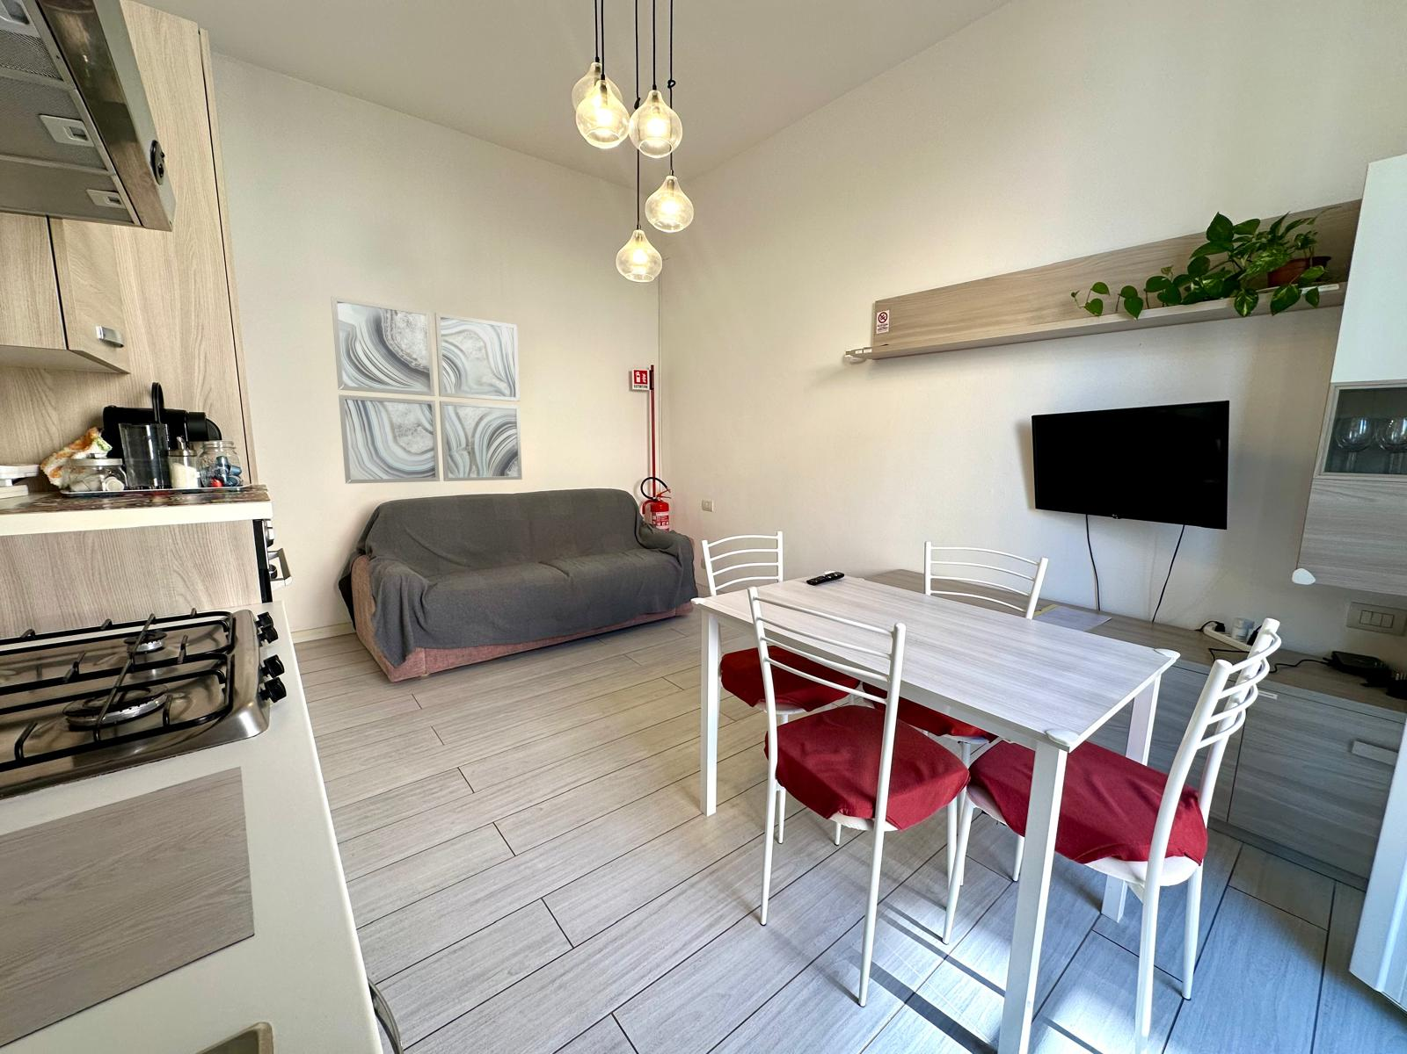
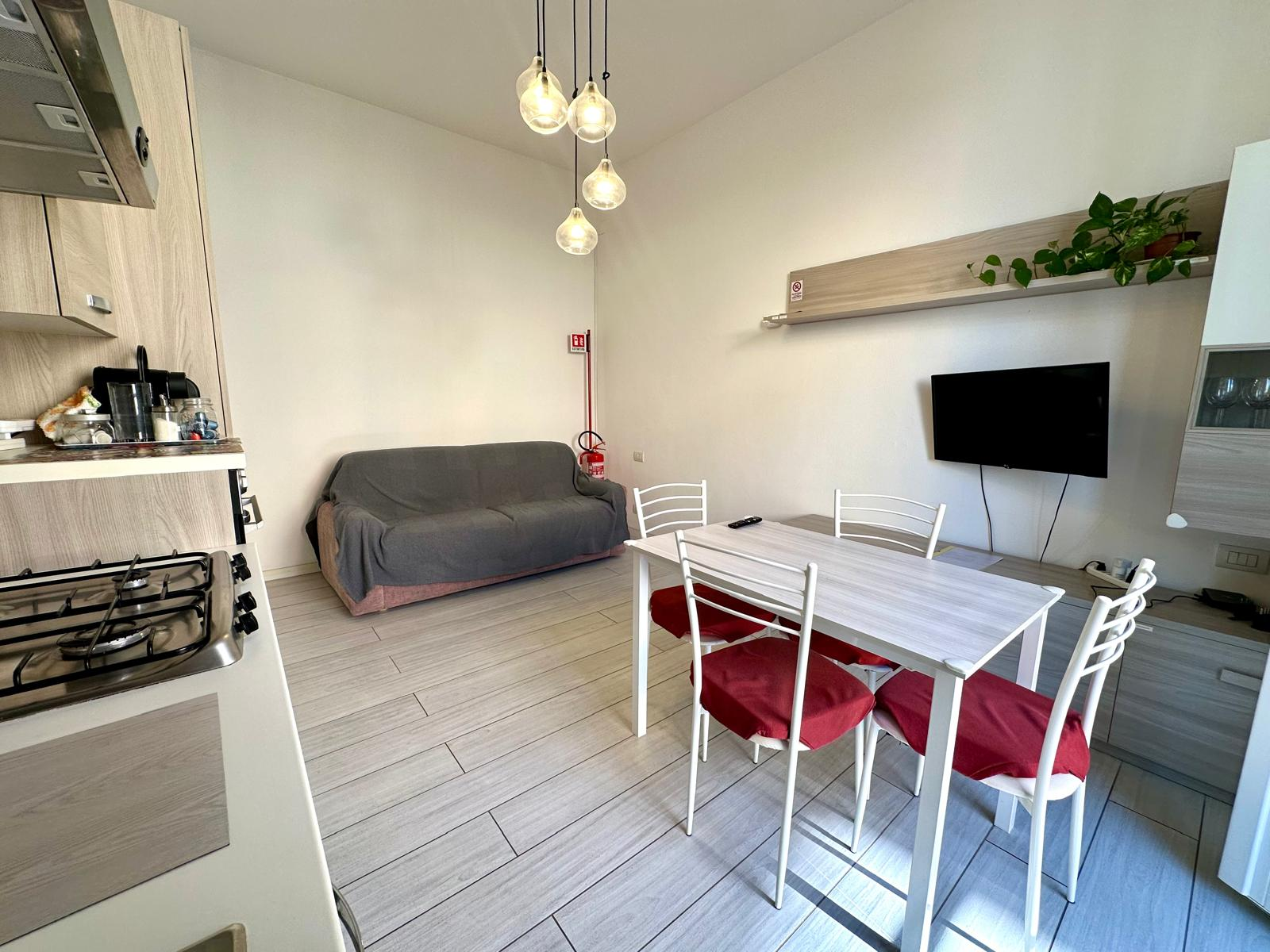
- wall art [330,296,523,485]
